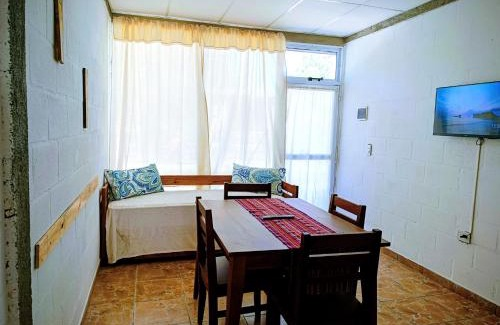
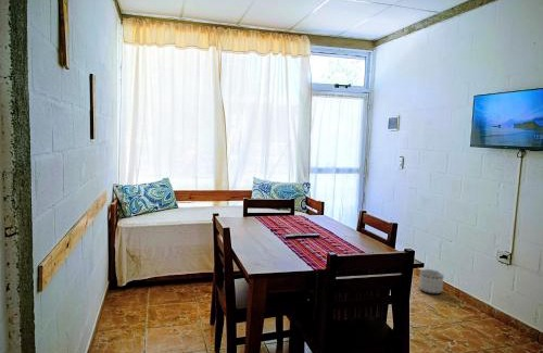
+ planter [418,268,444,294]
